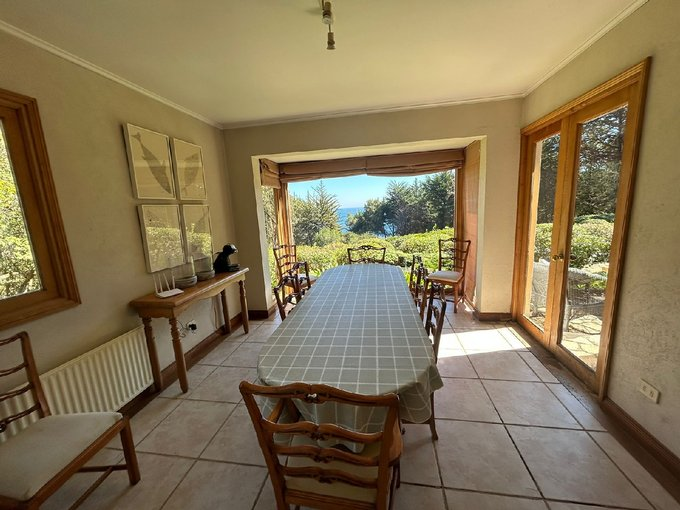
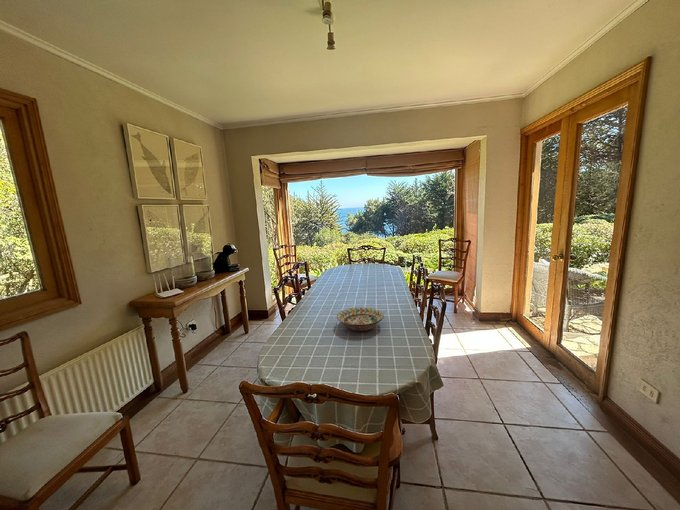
+ decorative bowl [336,307,385,332]
